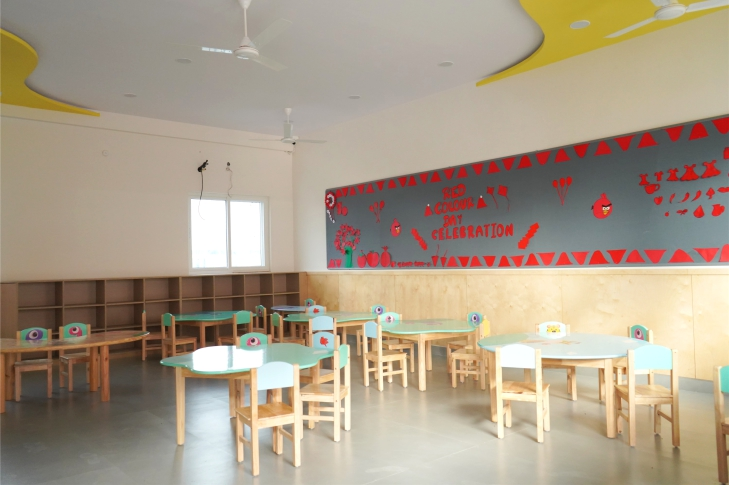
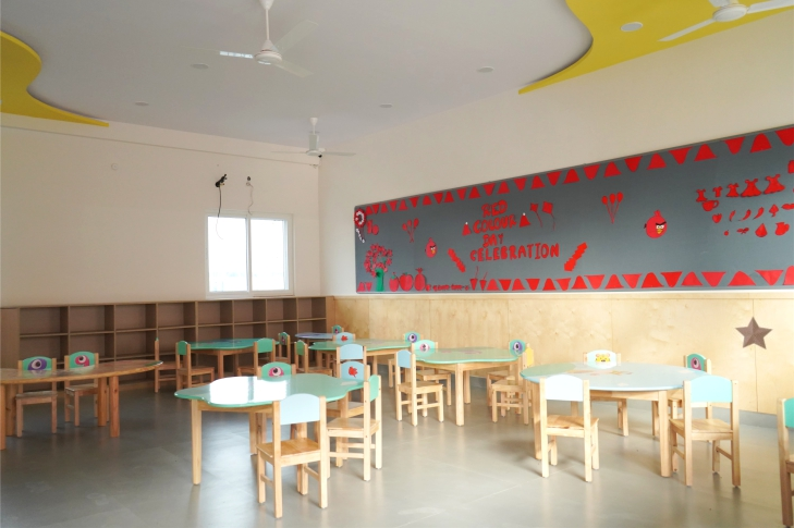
+ decorative star [734,316,773,351]
